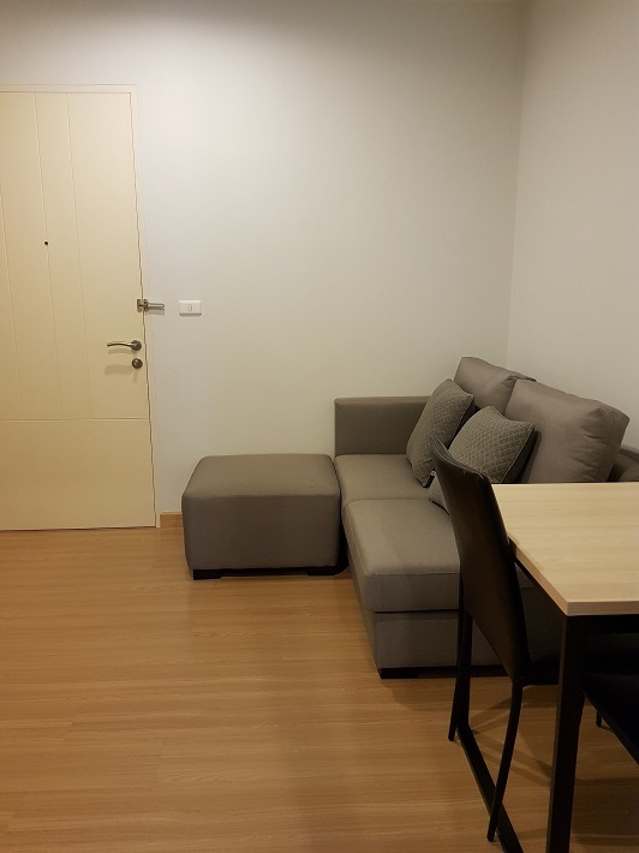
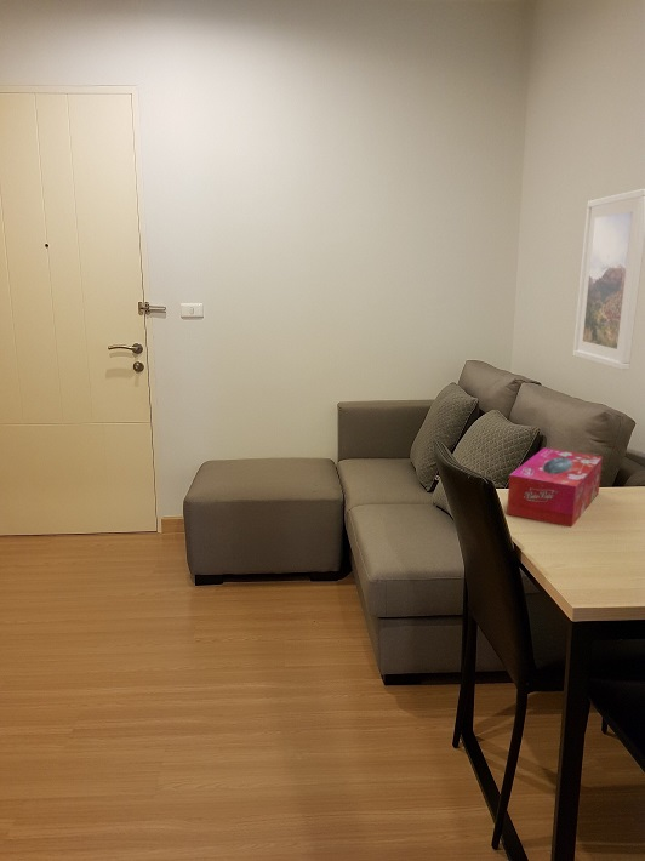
+ tissue box [506,446,604,529]
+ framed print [571,188,645,371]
